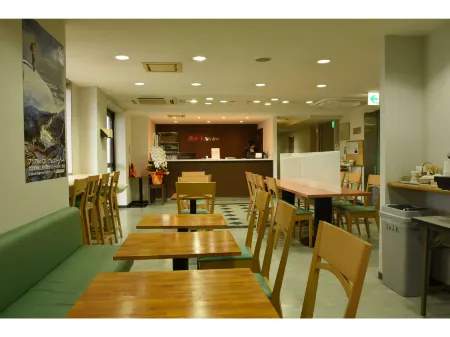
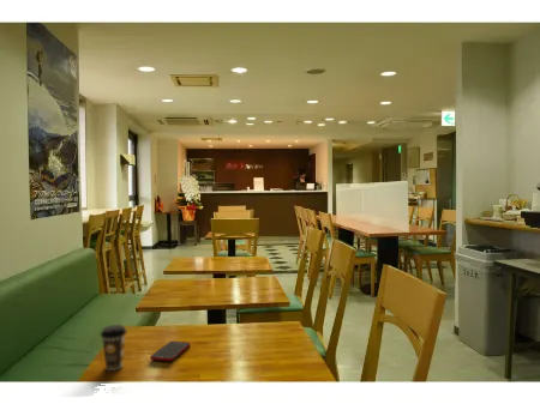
+ cell phone [149,340,191,362]
+ coffee cup [100,324,128,372]
